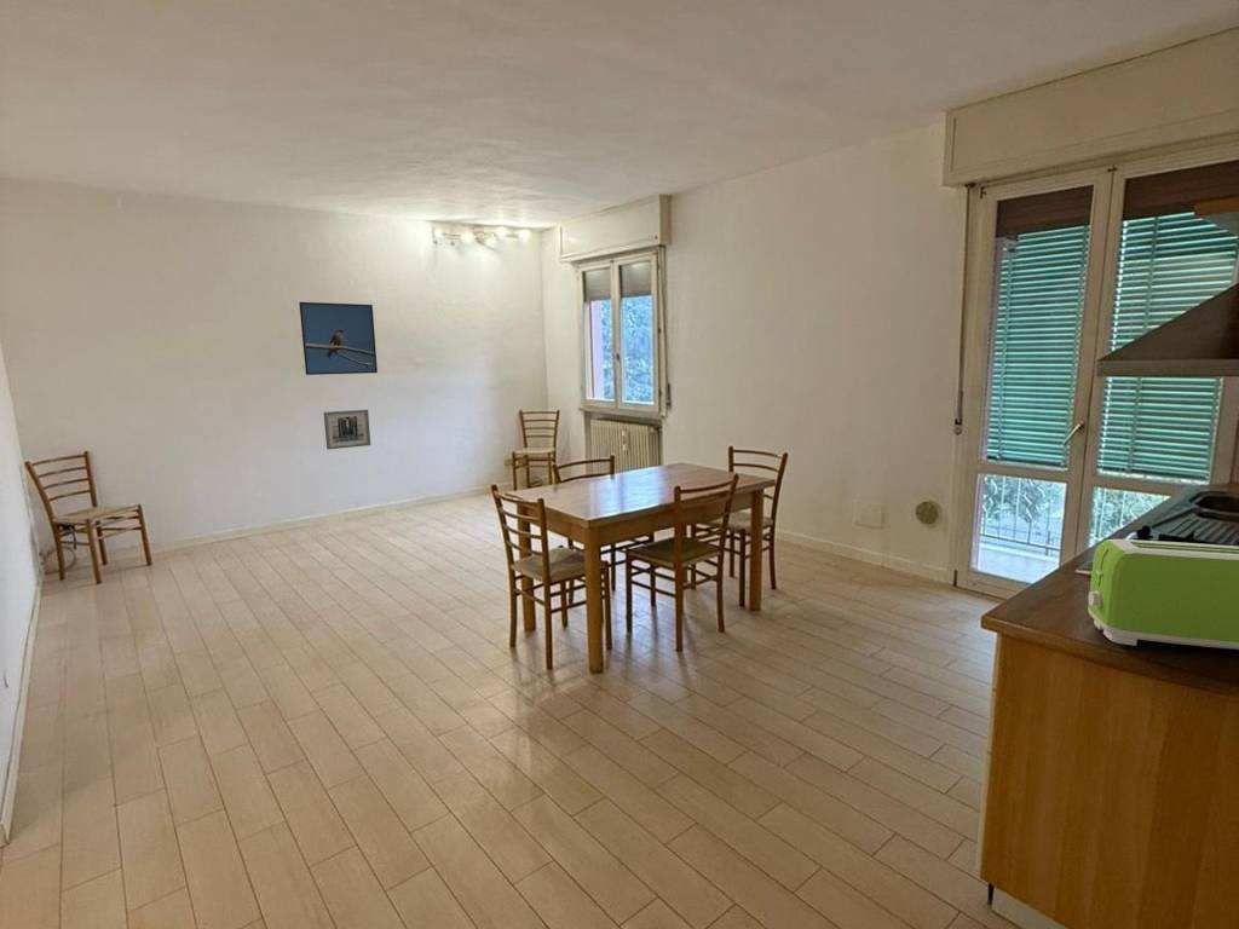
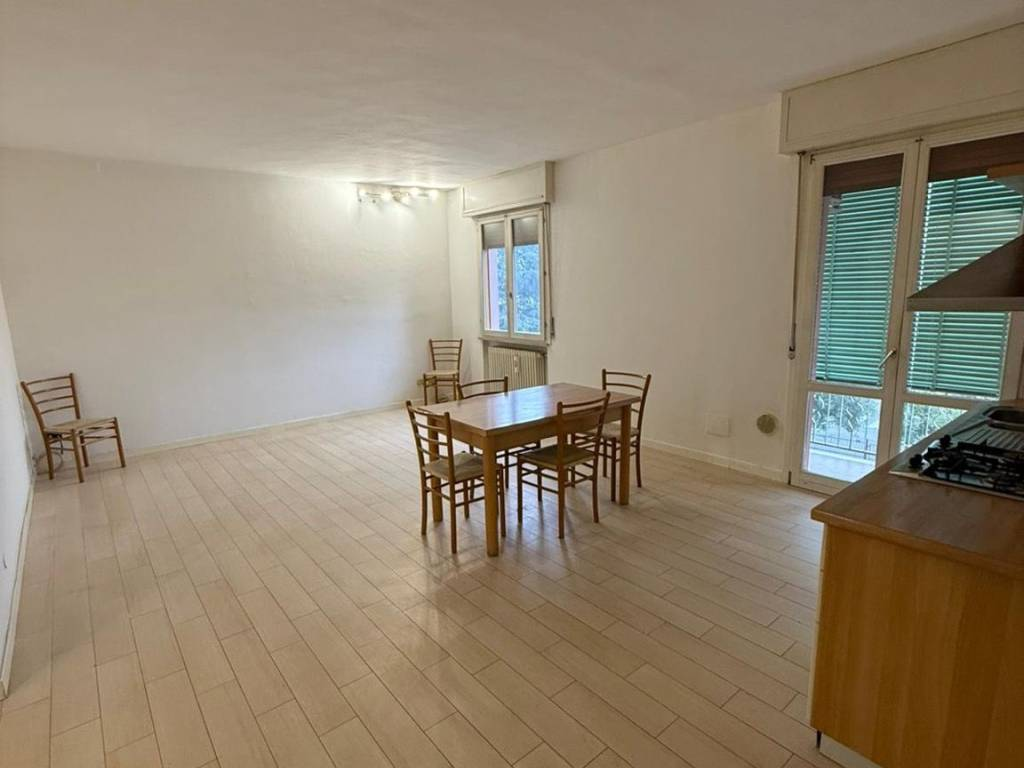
- toaster [1087,538,1239,651]
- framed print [298,301,379,376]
- wall art [323,409,371,451]
